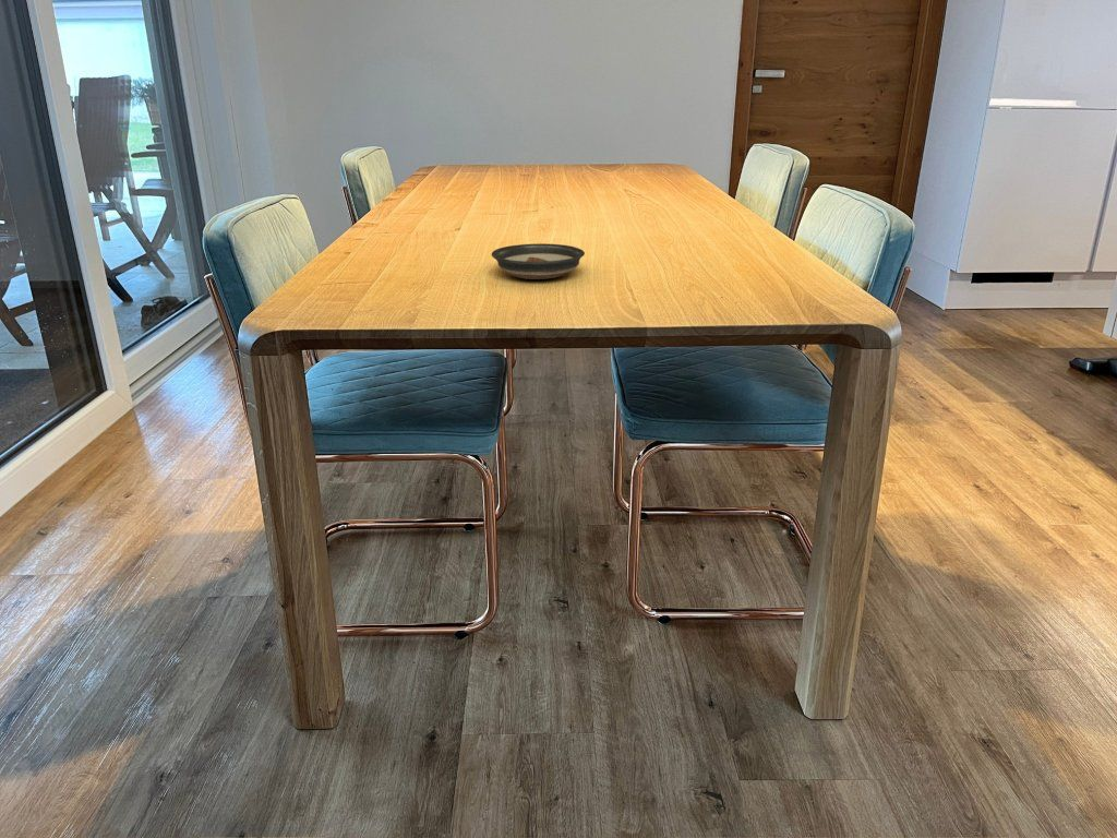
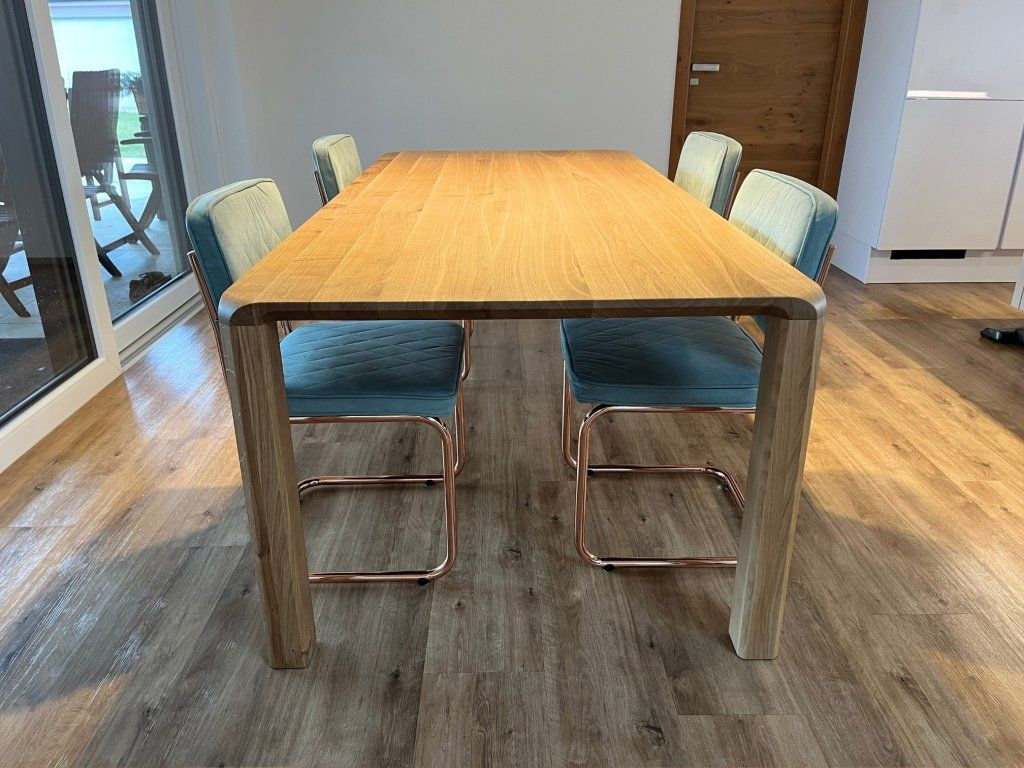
- saucer [491,242,586,280]
